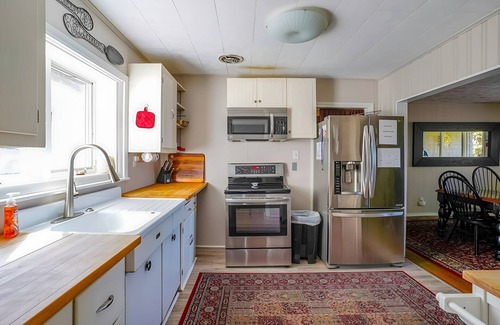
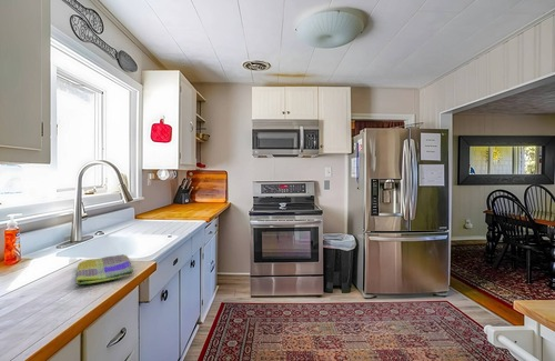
+ dish towel [74,253,134,285]
